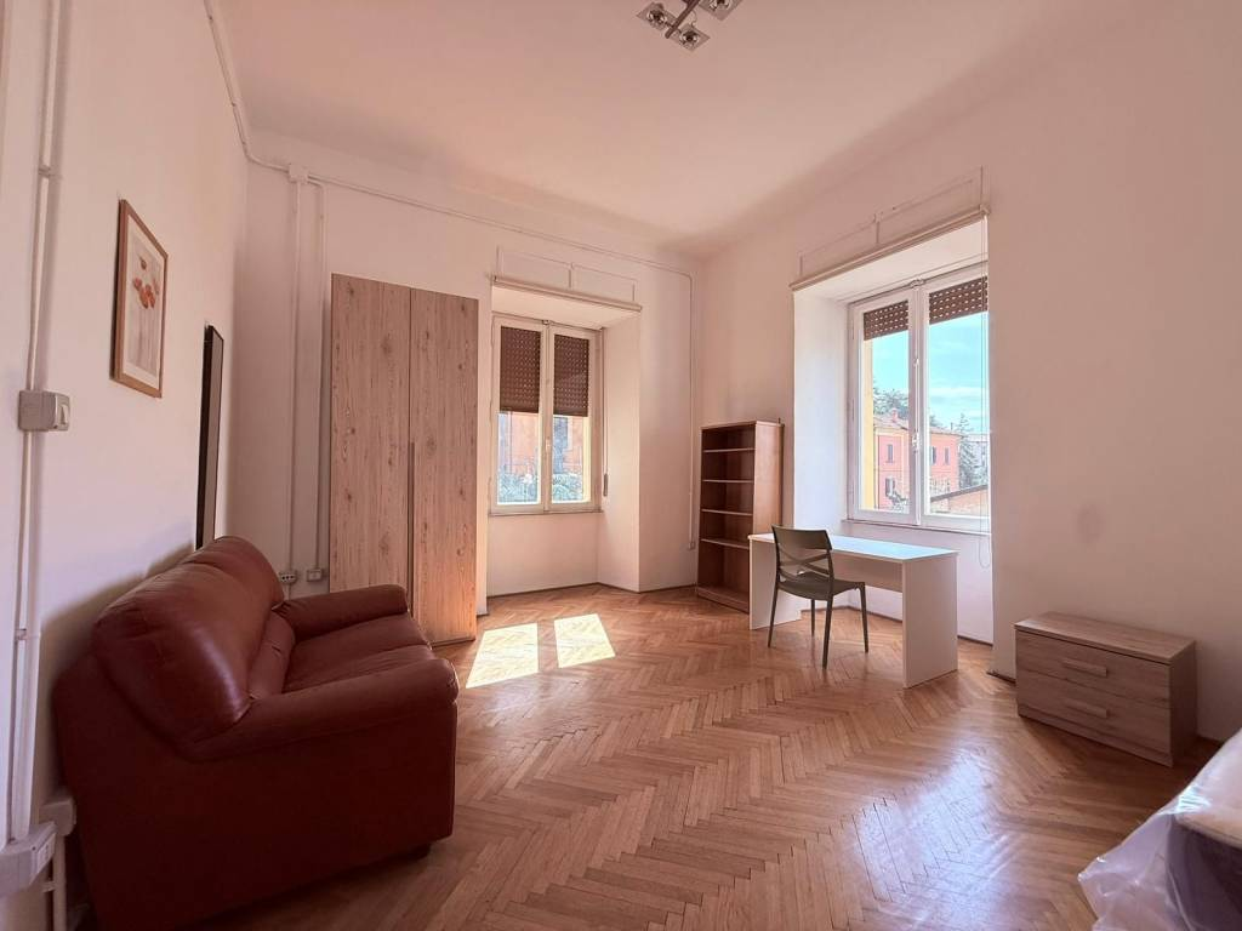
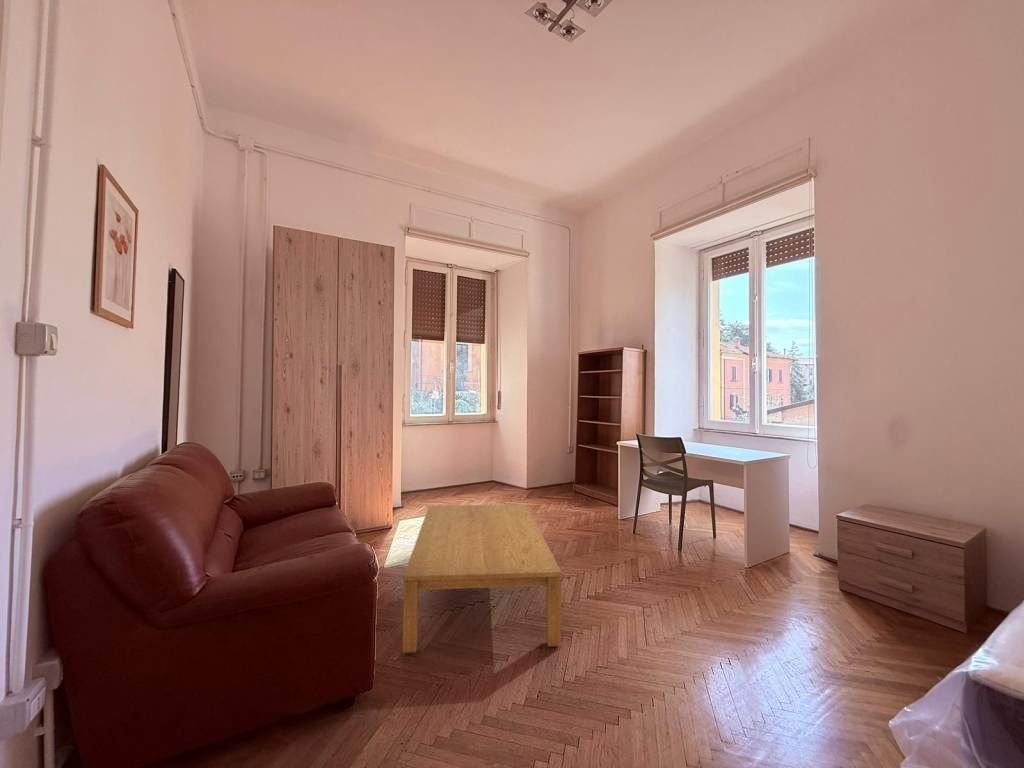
+ coffee table [402,504,563,654]
